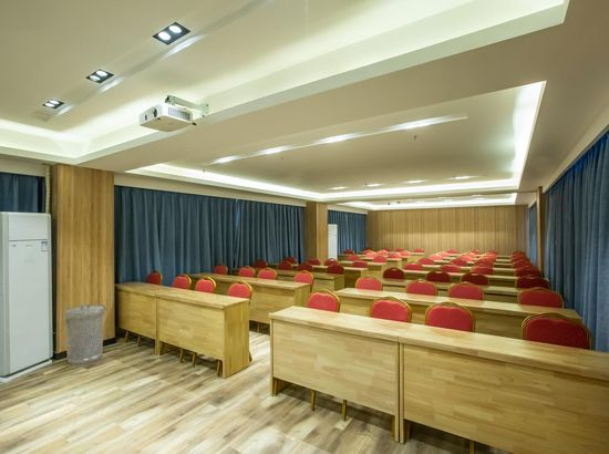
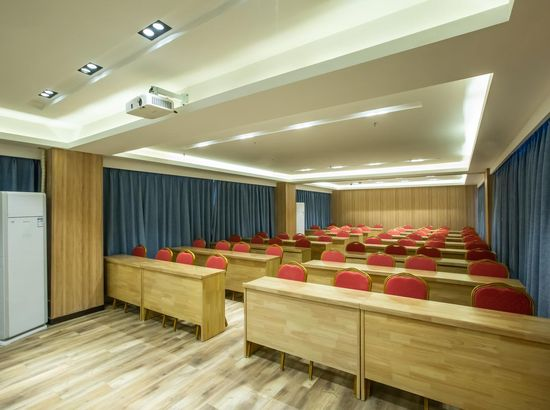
- trash can [62,302,106,367]
